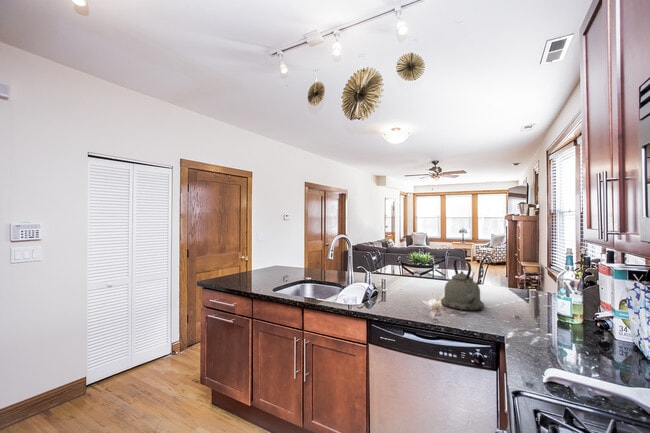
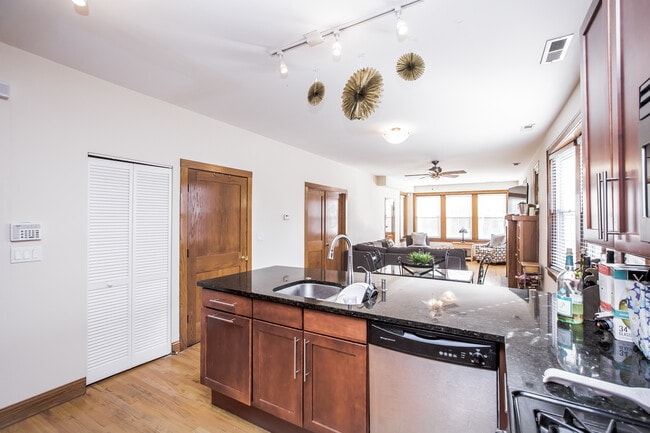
- kettle [440,258,485,312]
